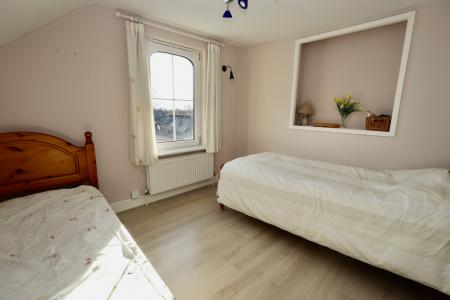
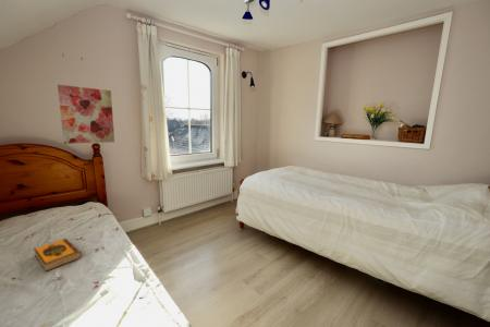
+ wall art [57,84,115,145]
+ hardback book [33,238,83,272]
